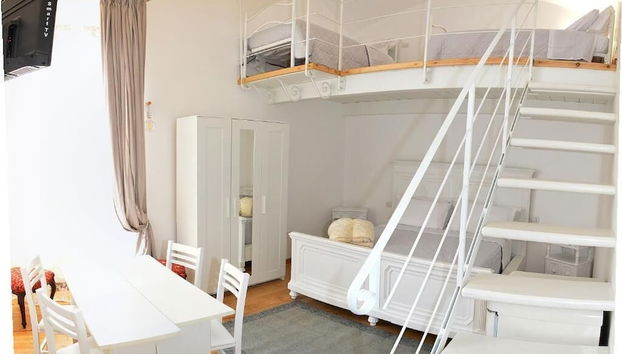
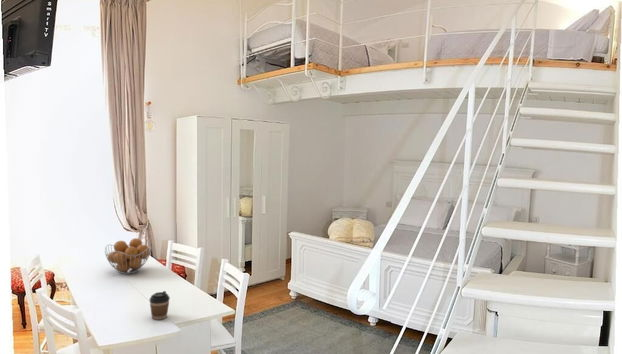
+ fruit basket [104,237,153,275]
+ coffee cup [148,290,171,321]
